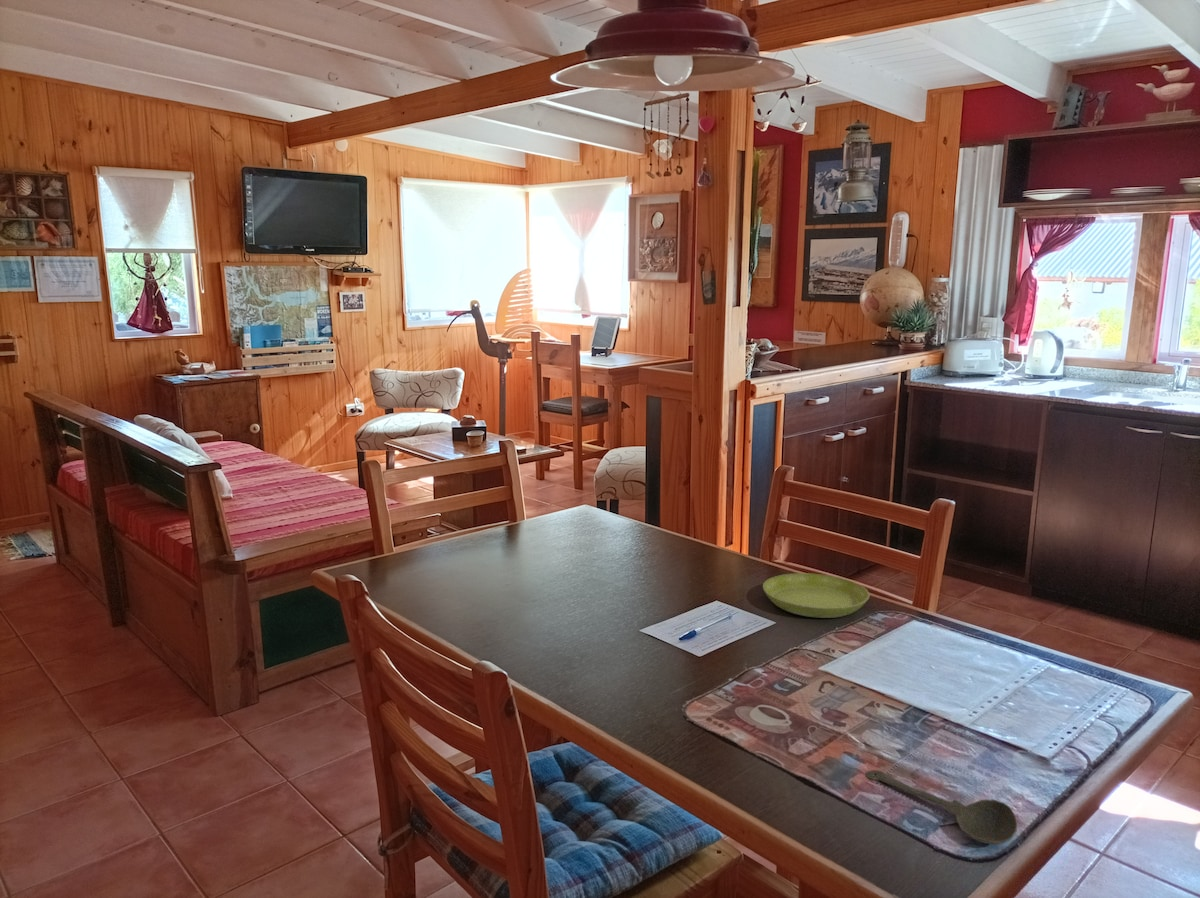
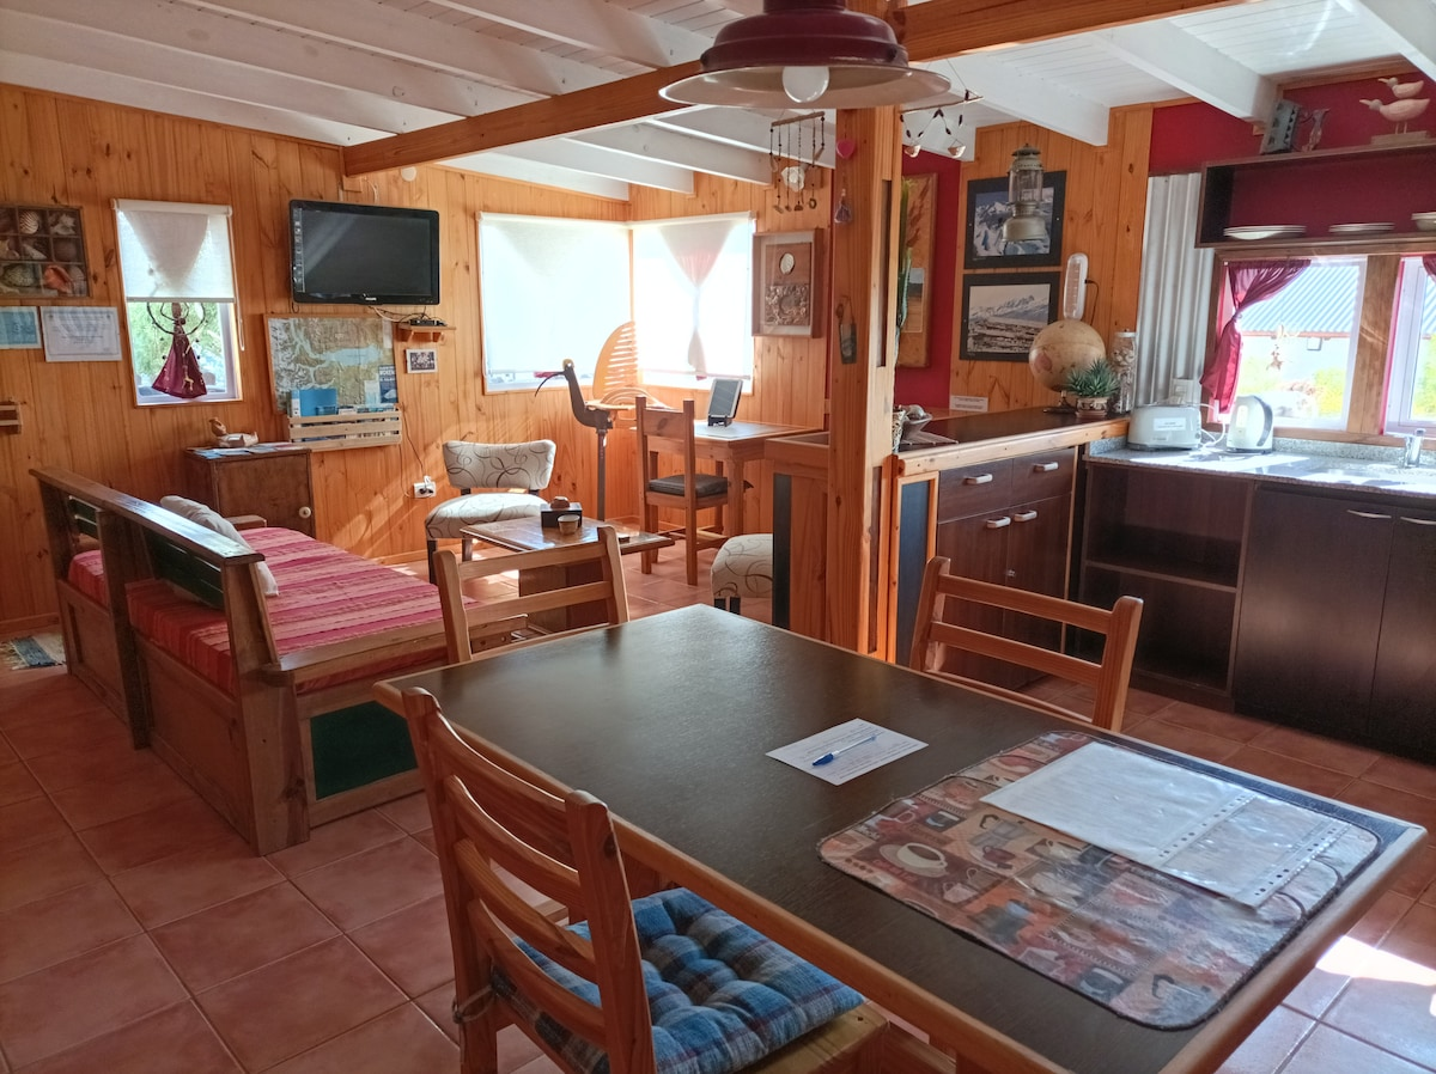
- spoon [864,769,1018,846]
- saucer [762,572,870,619]
